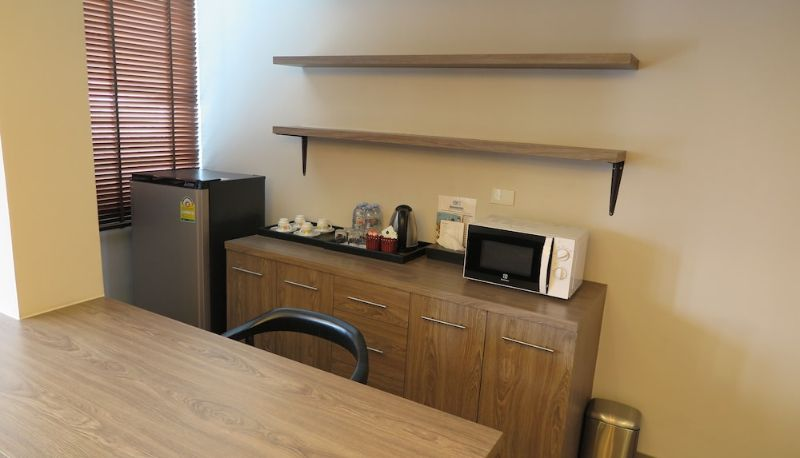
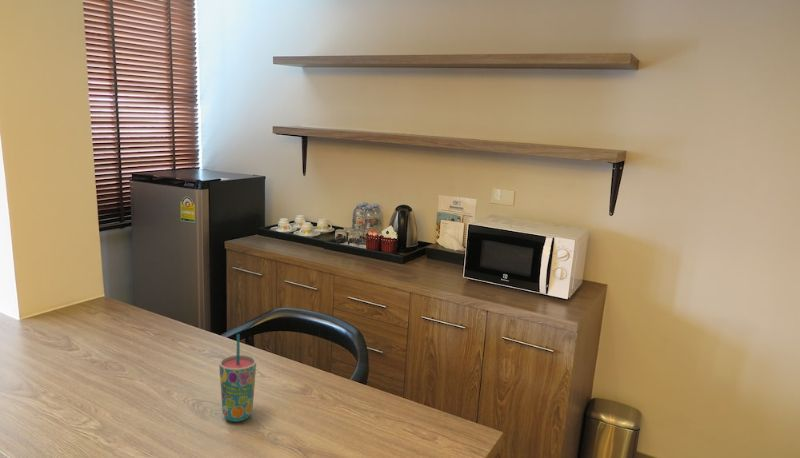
+ cup [218,333,257,423]
